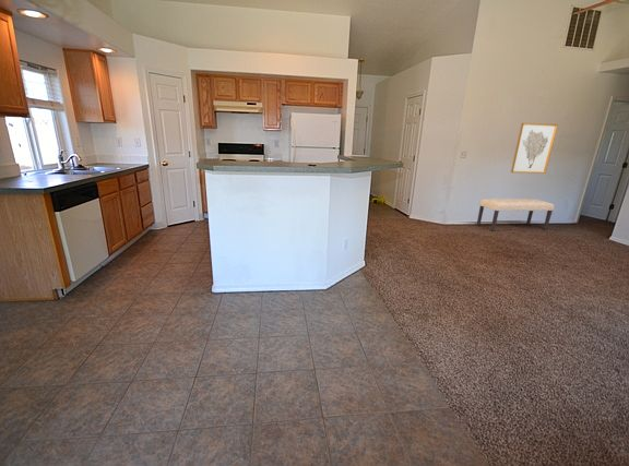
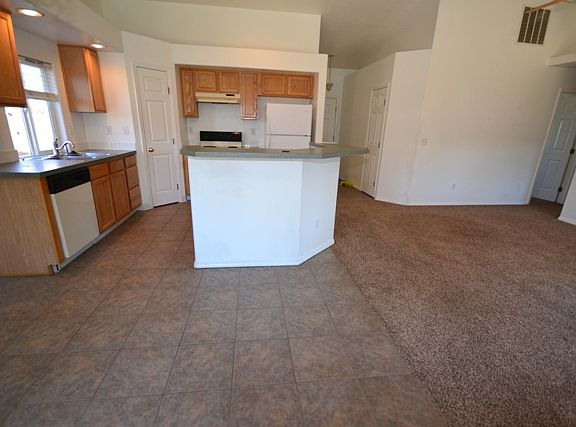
- wall art [510,122,559,175]
- bench [476,198,556,231]
